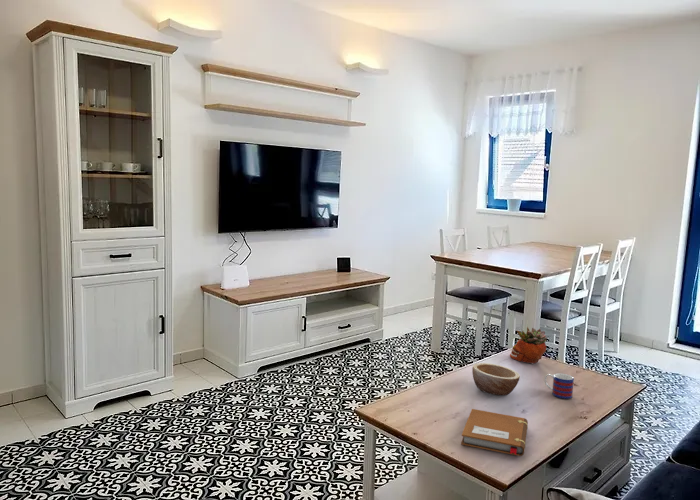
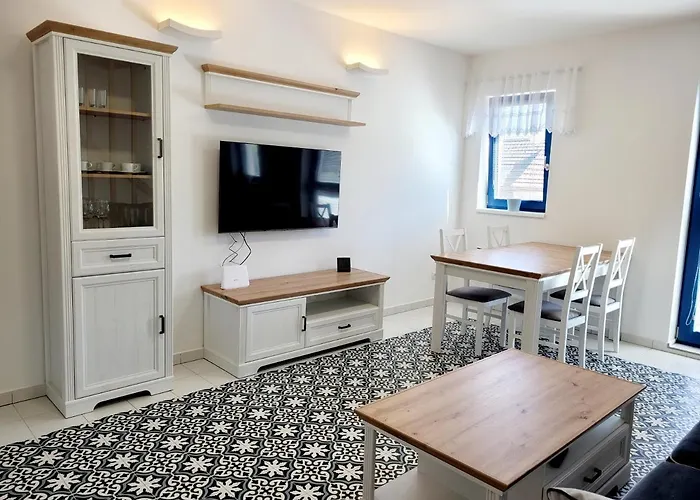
- notebook [460,408,529,457]
- mug [543,372,575,400]
- succulent planter [509,326,548,365]
- bowl [471,362,521,397]
